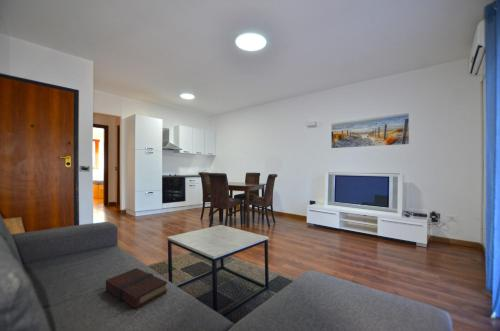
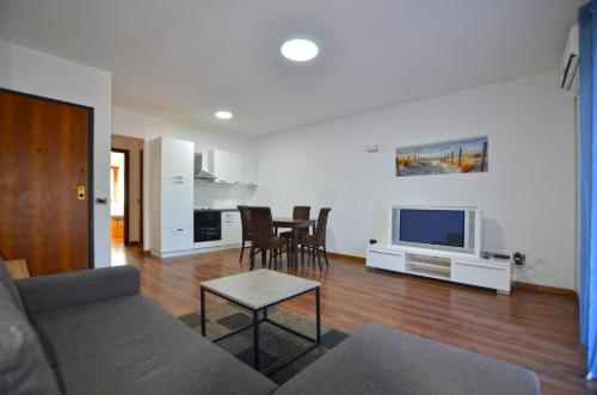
- book [105,267,168,310]
